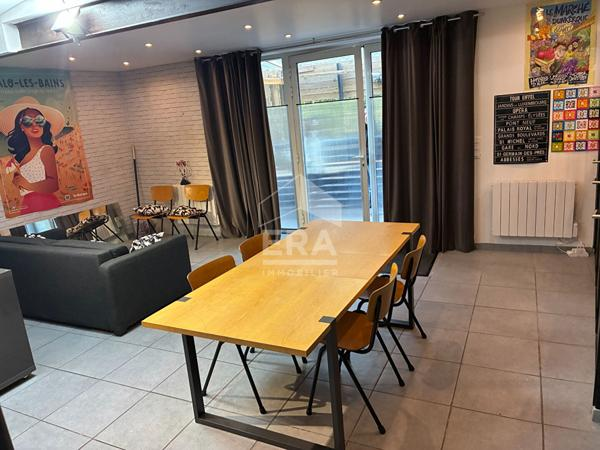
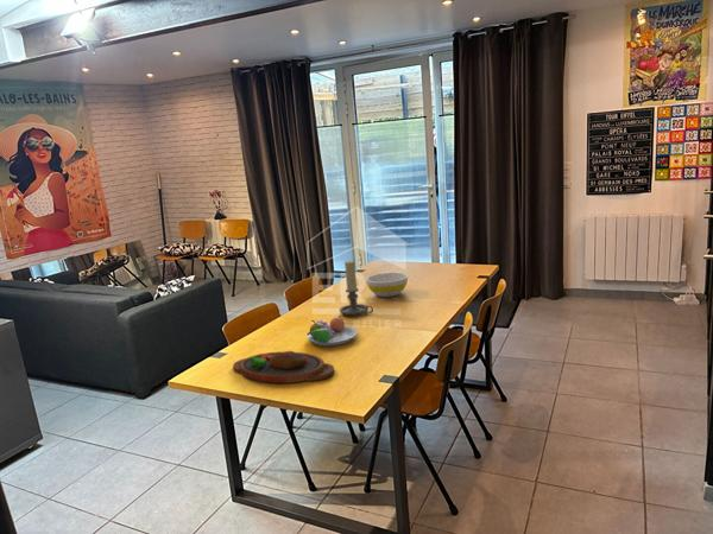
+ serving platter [232,350,336,384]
+ candle holder [339,260,374,317]
+ bowl [365,272,409,298]
+ fruit bowl [305,316,359,347]
